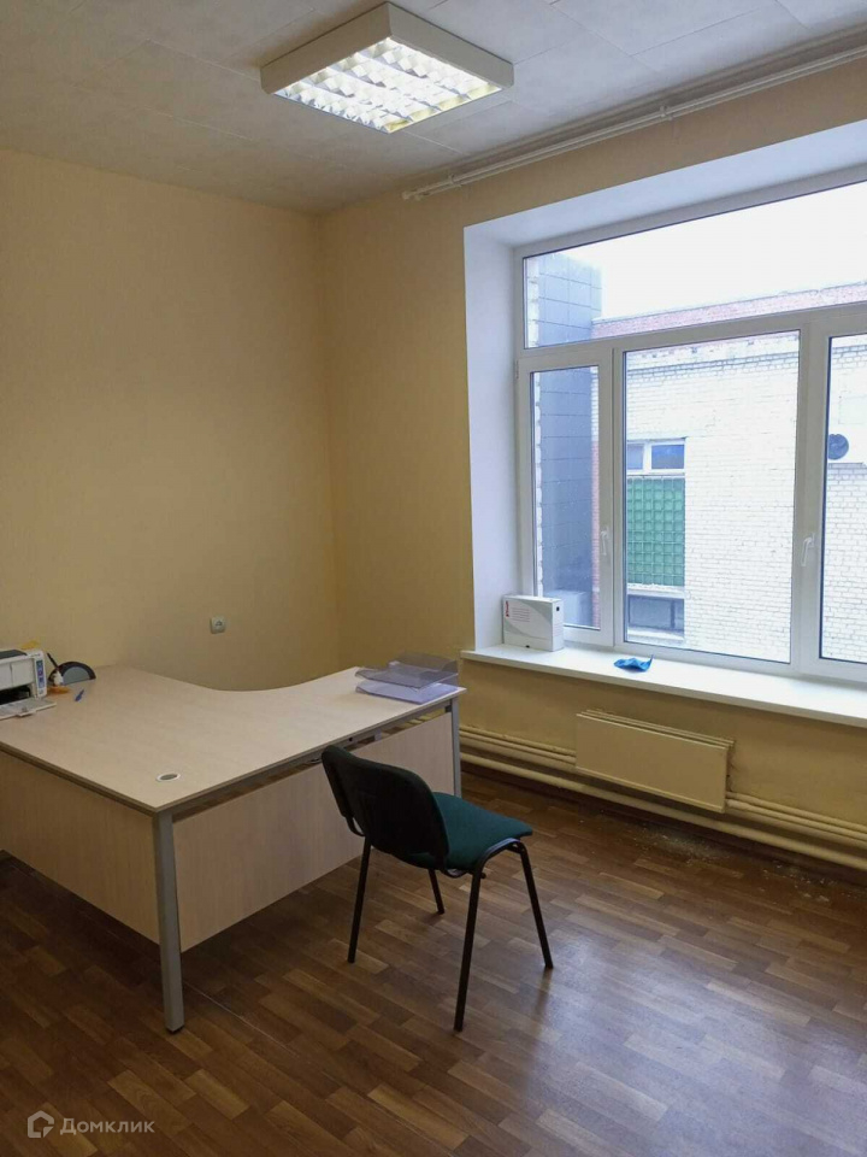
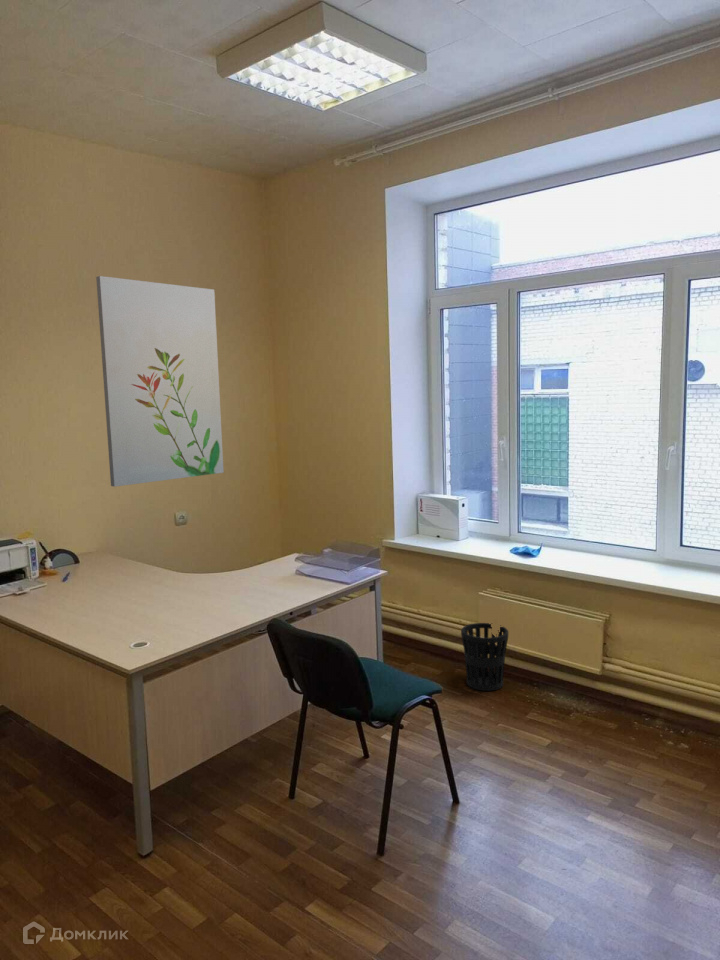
+ wall art [95,275,225,488]
+ wastebasket [460,622,509,692]
